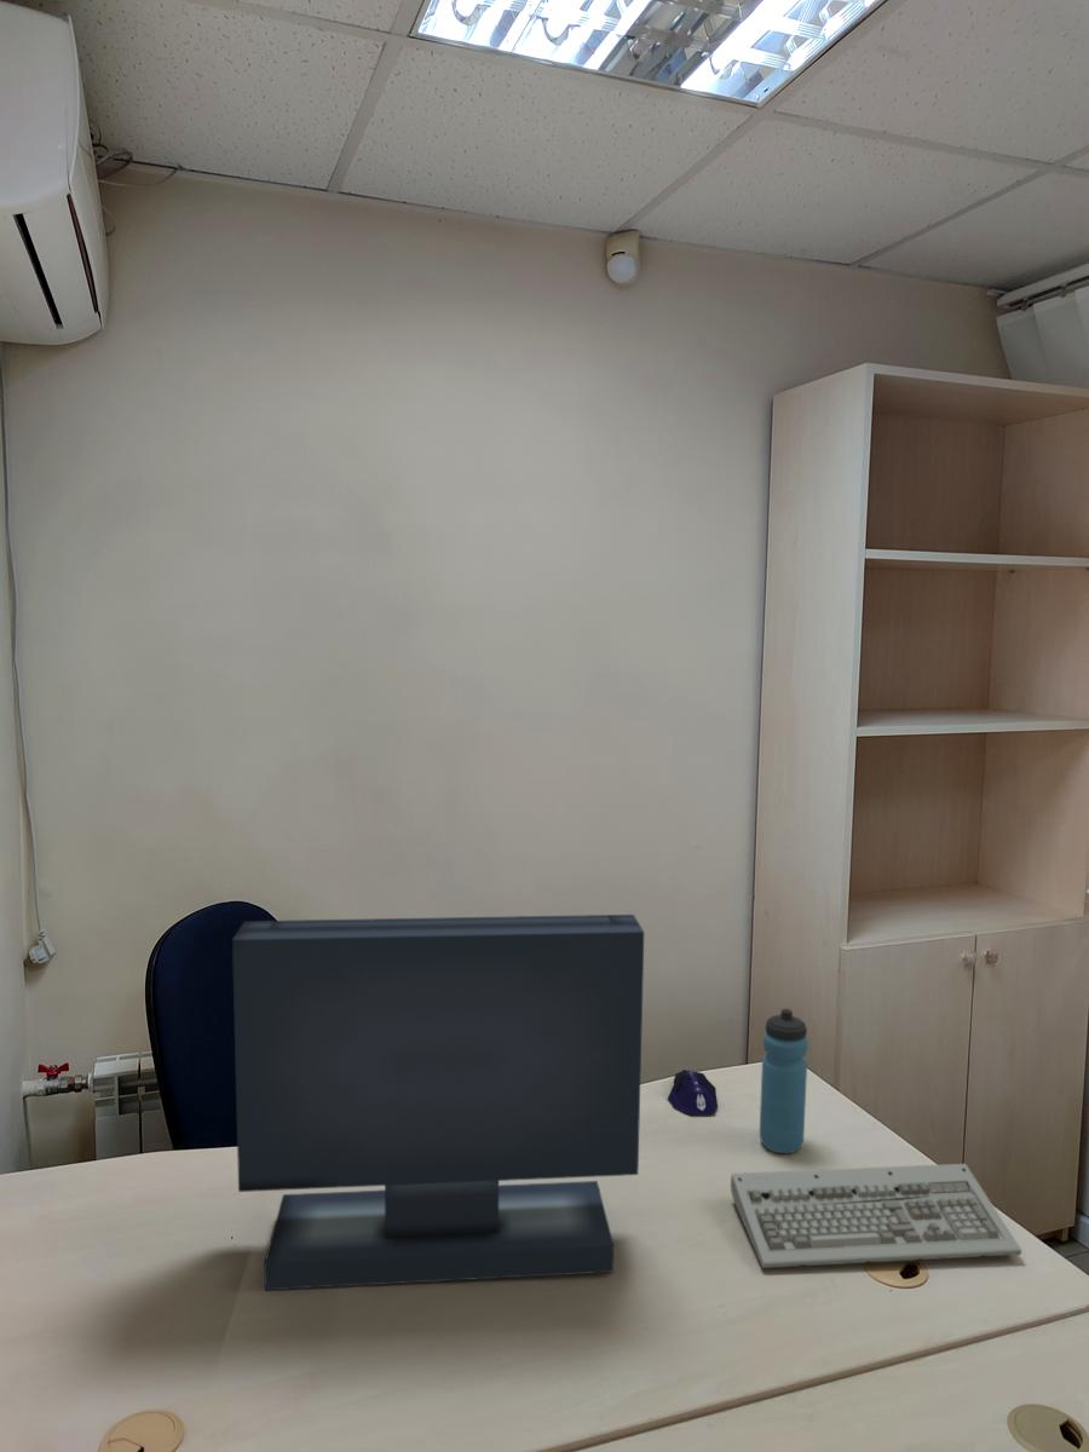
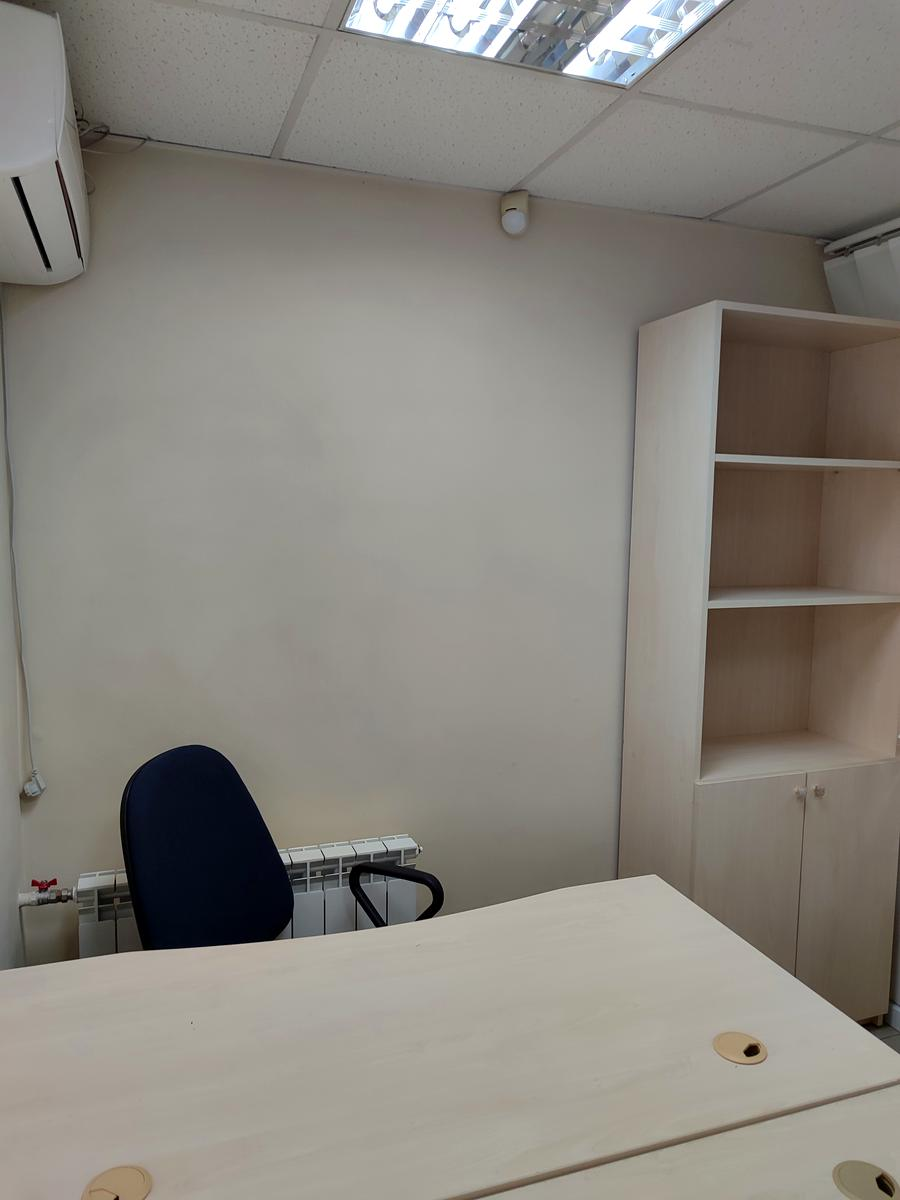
- monitor [231,914,645,1291]
- water bottle [759,1008,809,1154]
- keyboard [730,1163,1022,1269]
- computer mouse [667,1068,719,1116]
